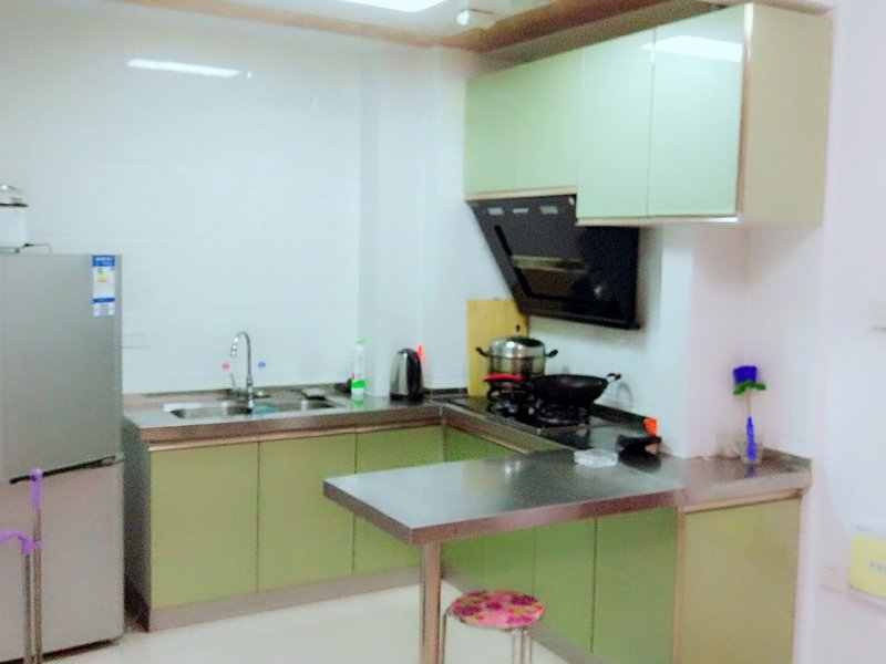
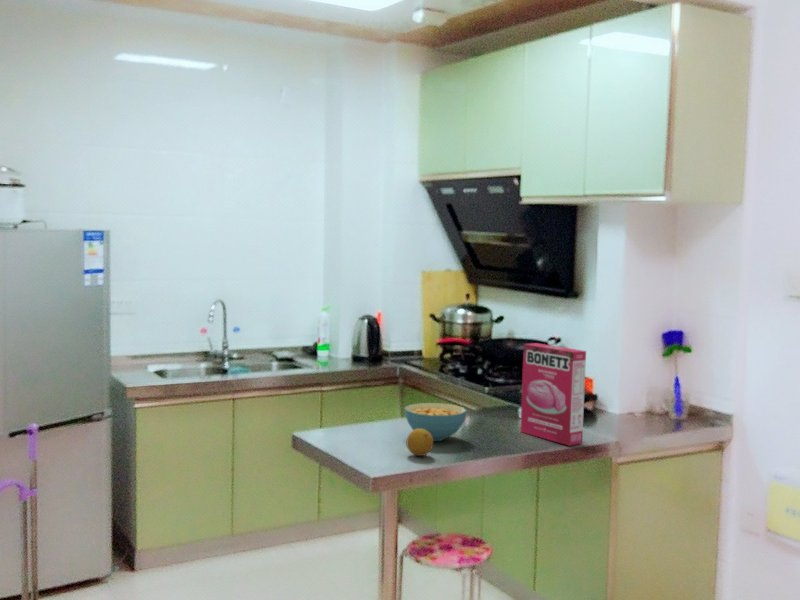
+ cereal box [519,342,587,447]
+ cereal bowl [404,402,467,442]
+ fruit [406,429,434,457]
